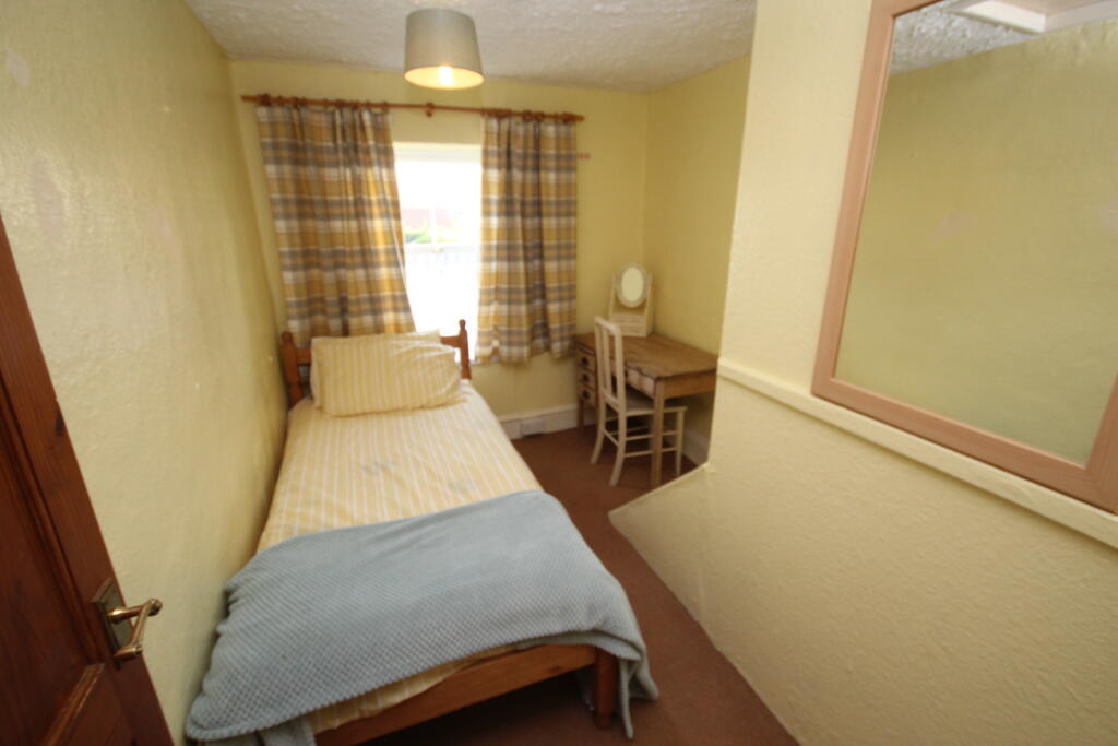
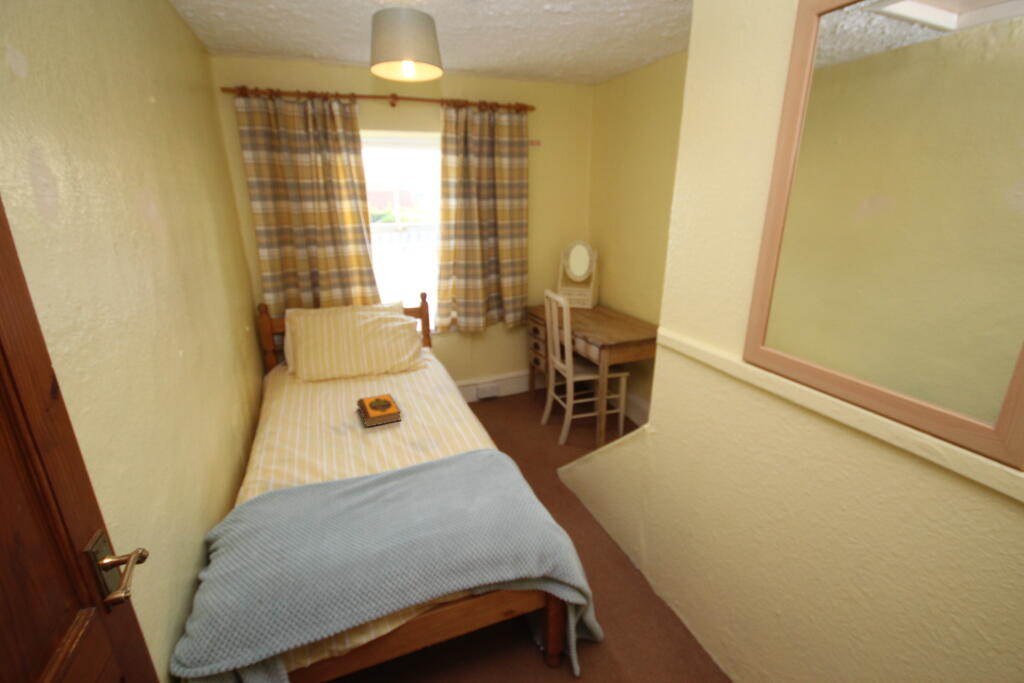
+ hardback book [356,393,402,428]
